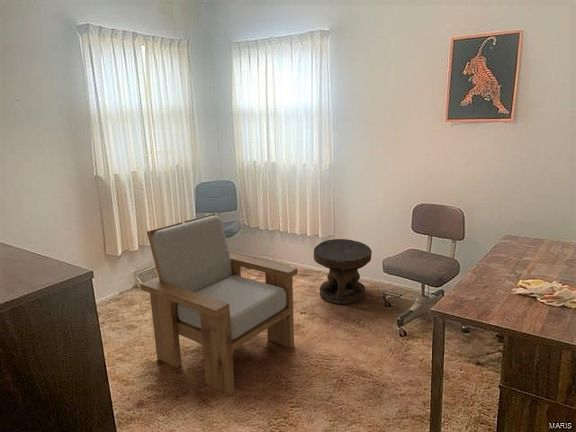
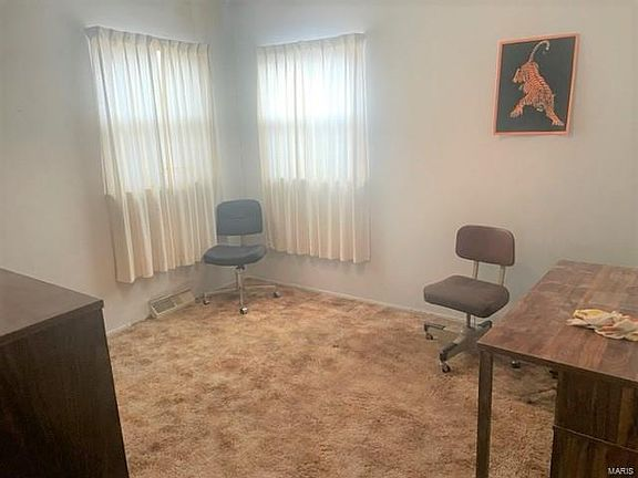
- side table [313,238,373,305]
- armchair [139,213,299,396]
